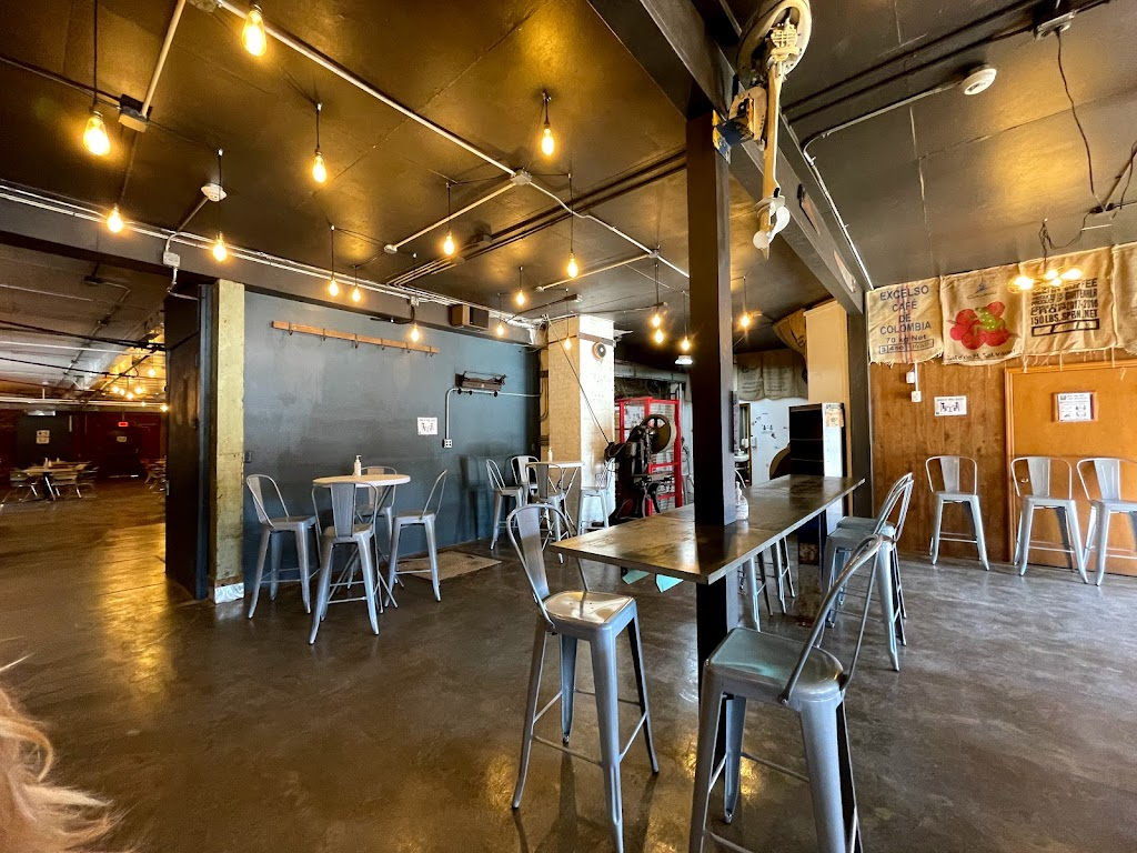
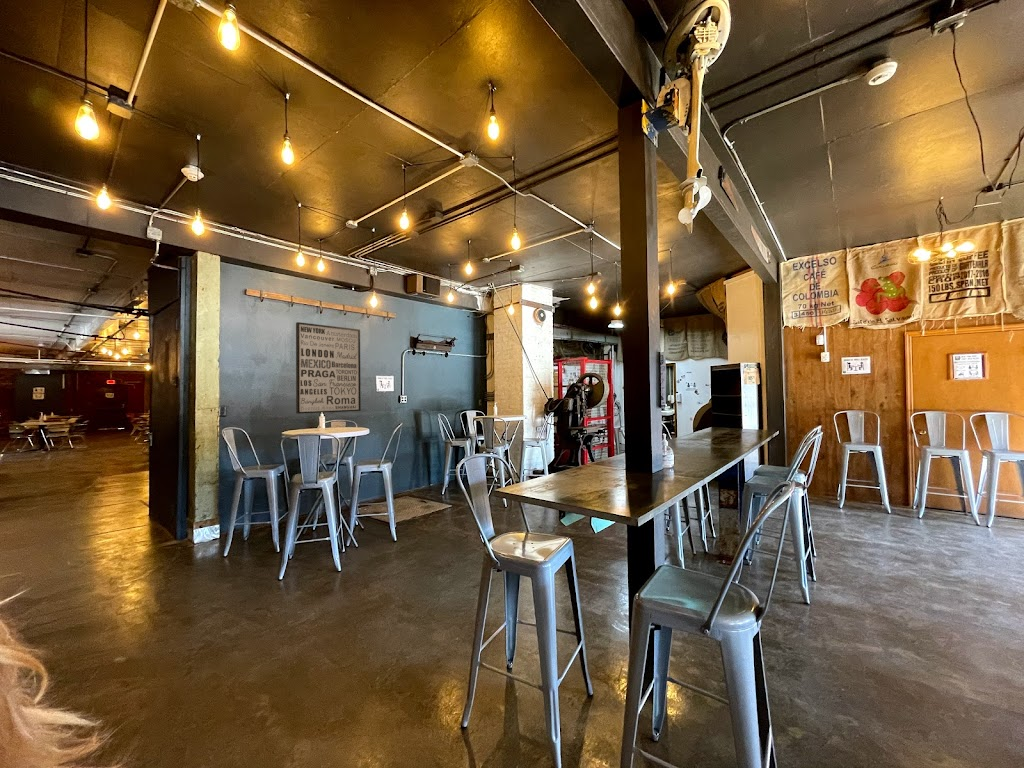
+ wall art [295,321,362,415]
